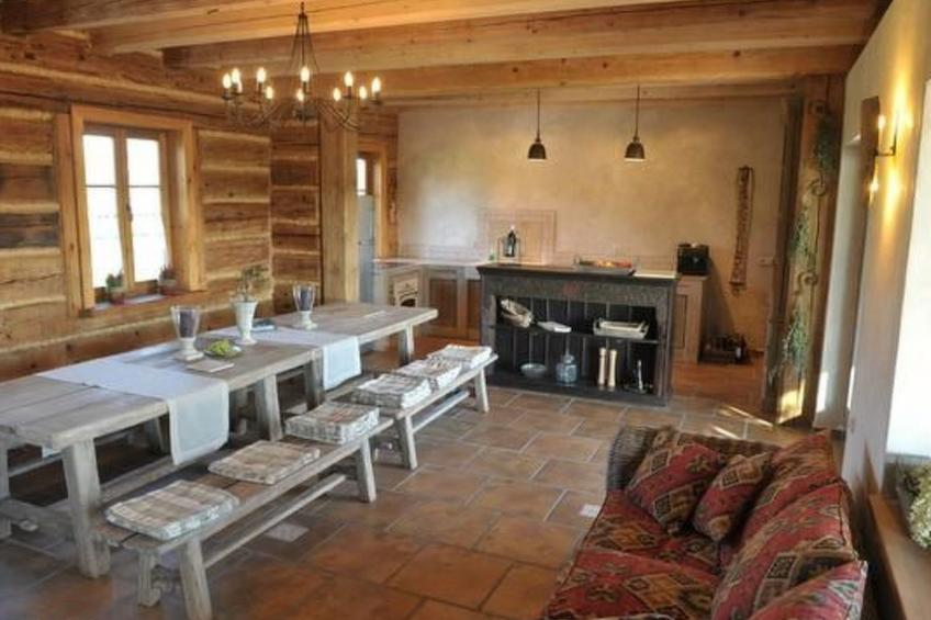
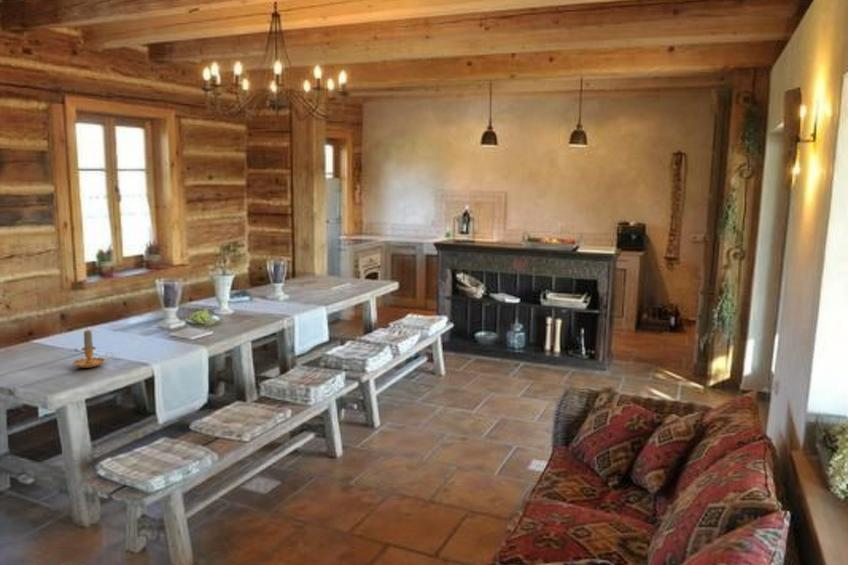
+ candle [72,328,114,369]
